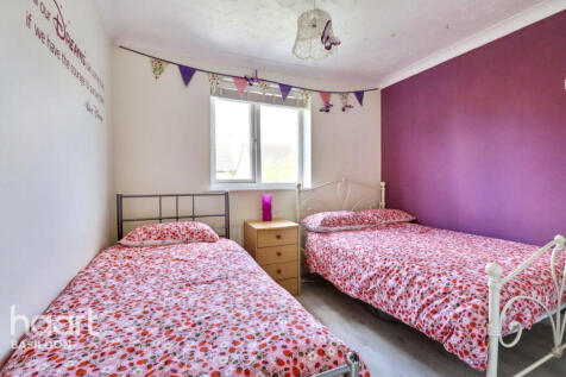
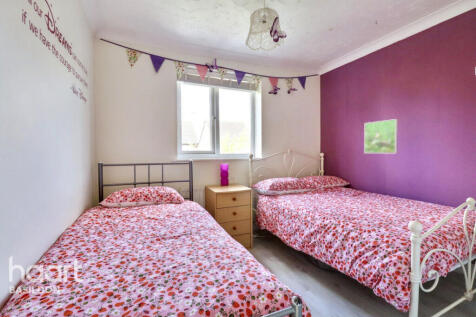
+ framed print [363,118,399,154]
